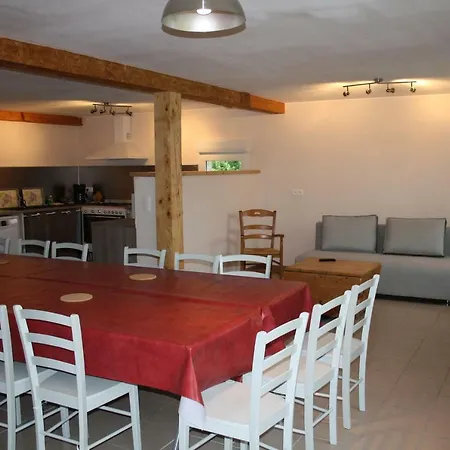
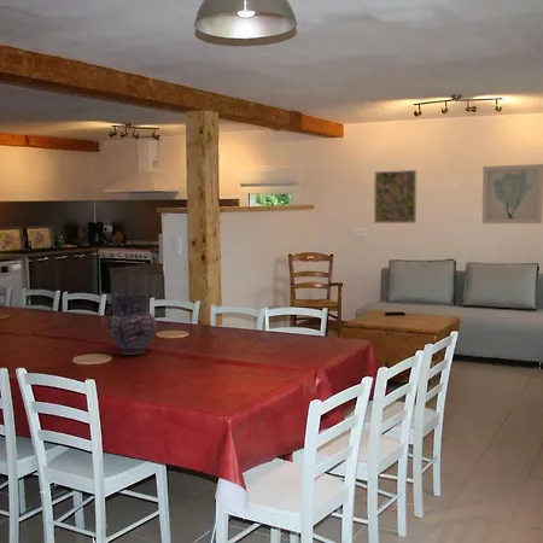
+ wall art [481,163,543,224]
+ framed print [373,169,418,224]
+ pottery [106,292,158,356]
